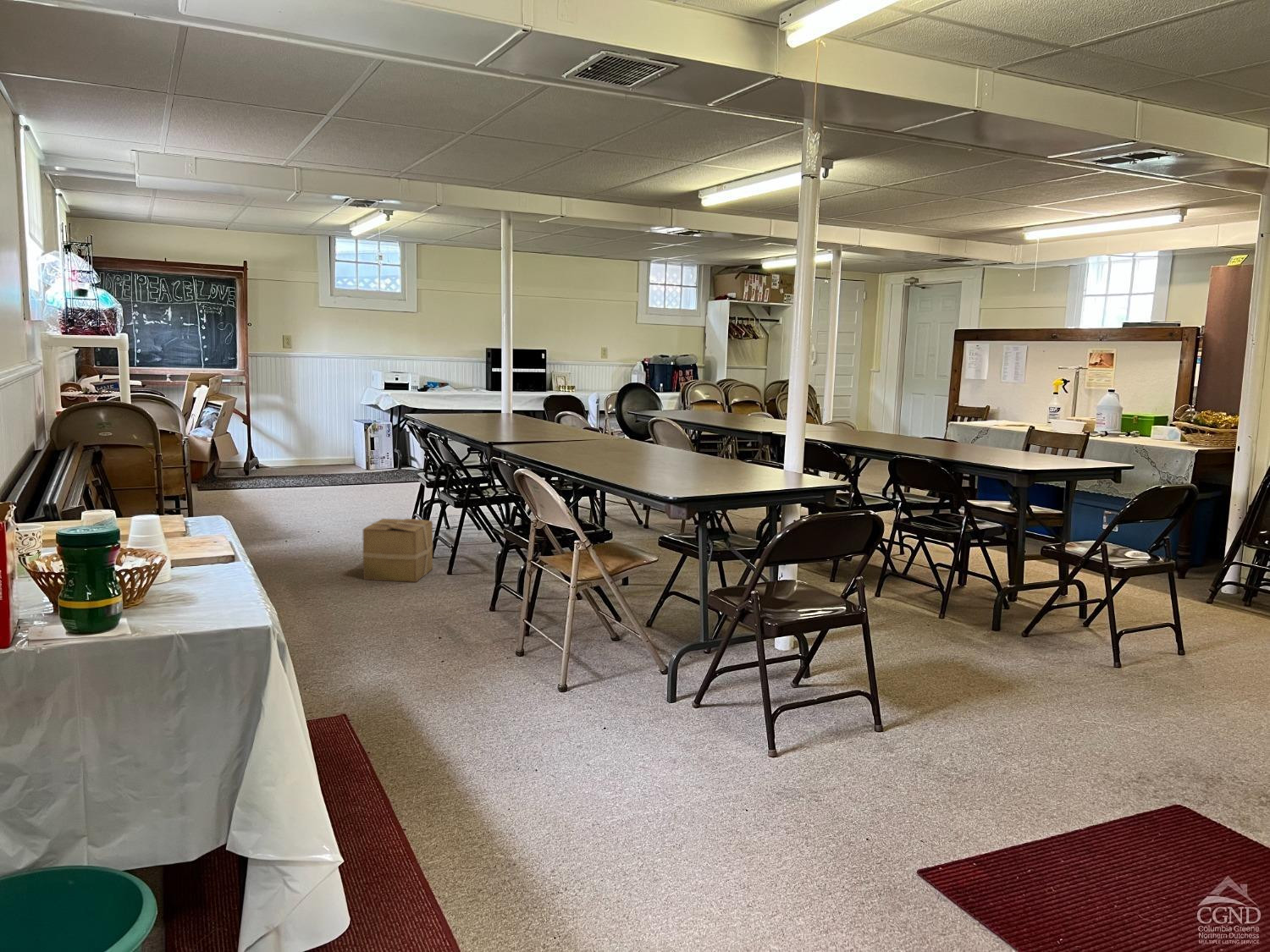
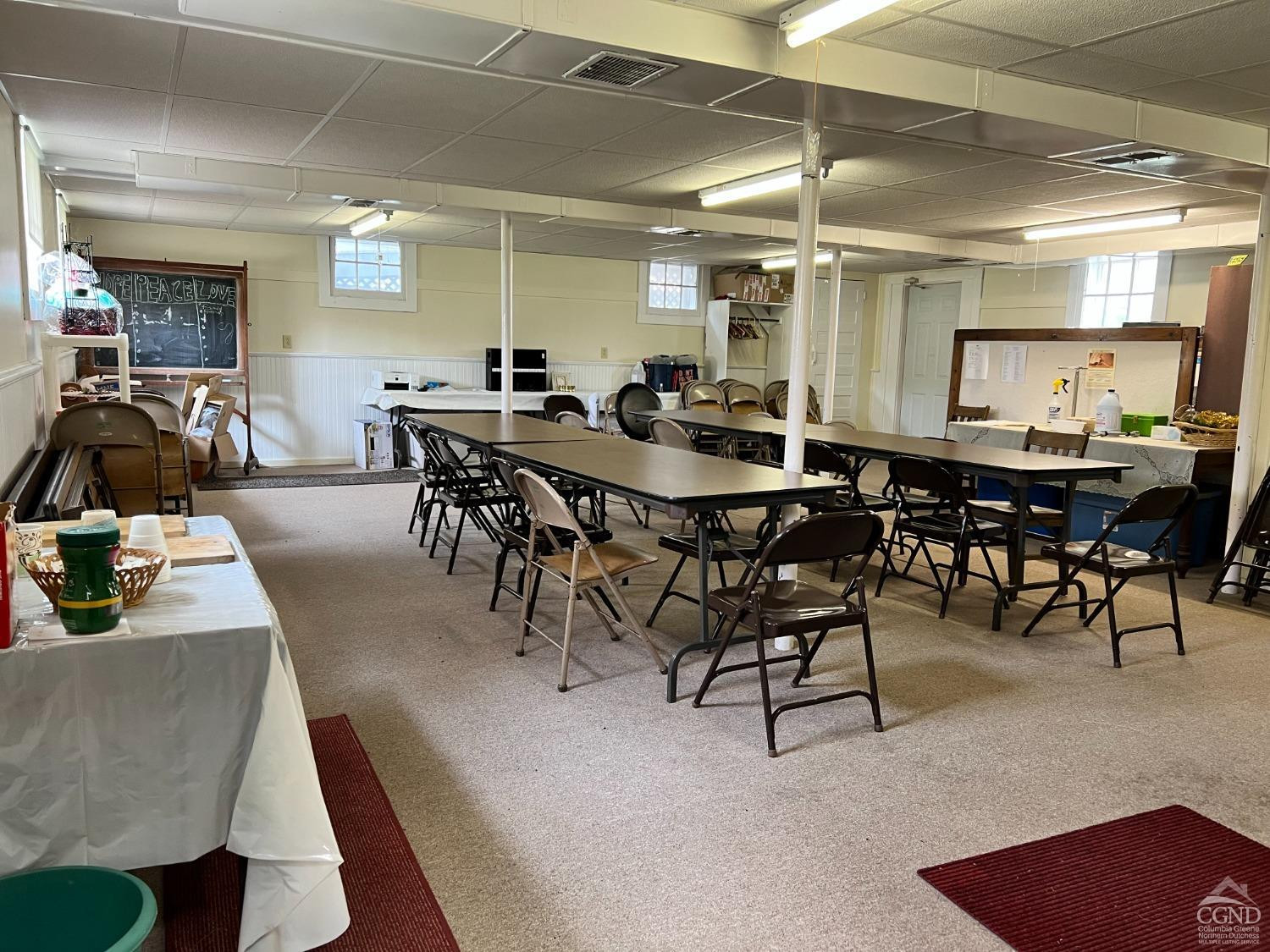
- cardboard box [362,518,433,583]
